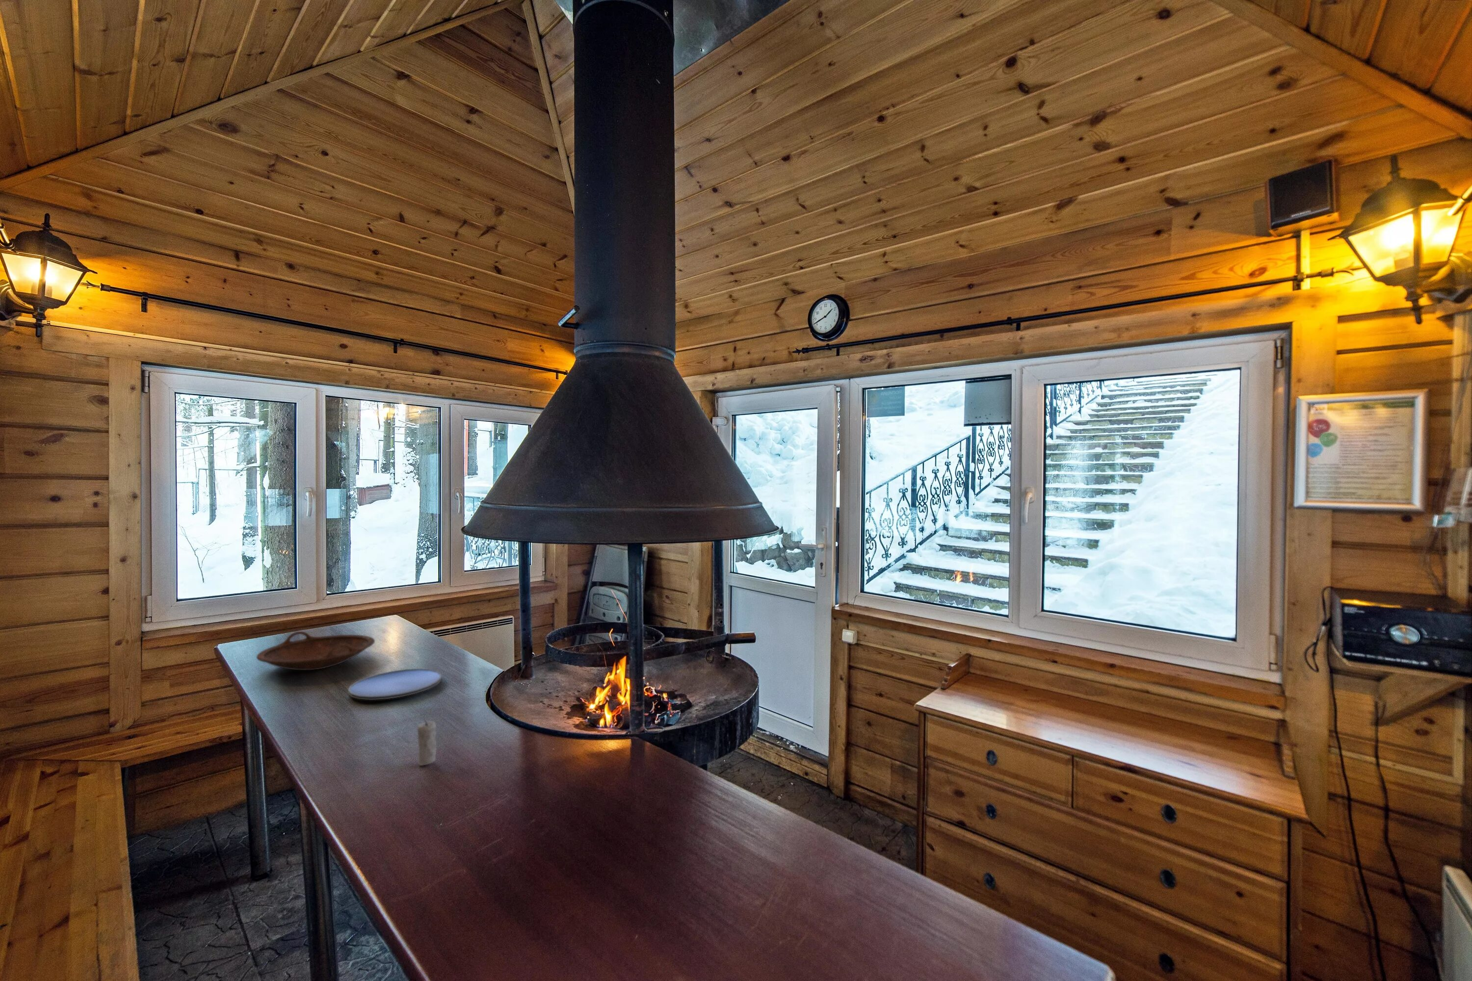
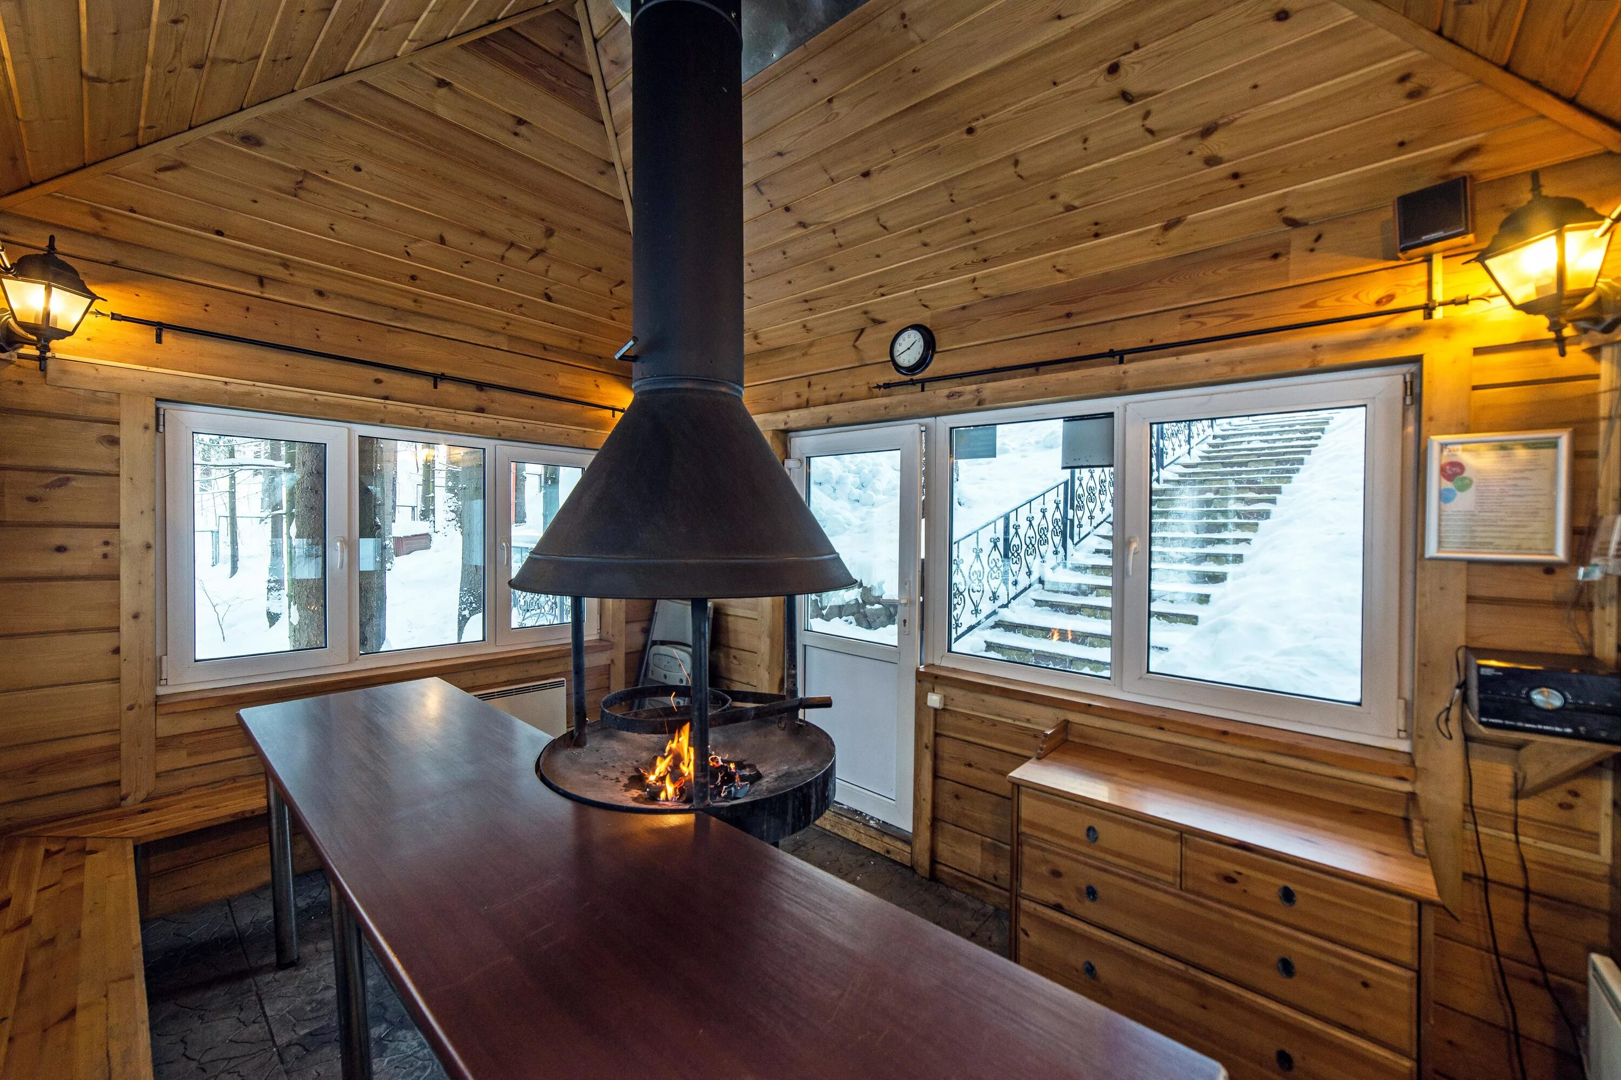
- bowl [256,631,376,670]
- candle [417,716,437,766]
- plate [347,668,442,701]
